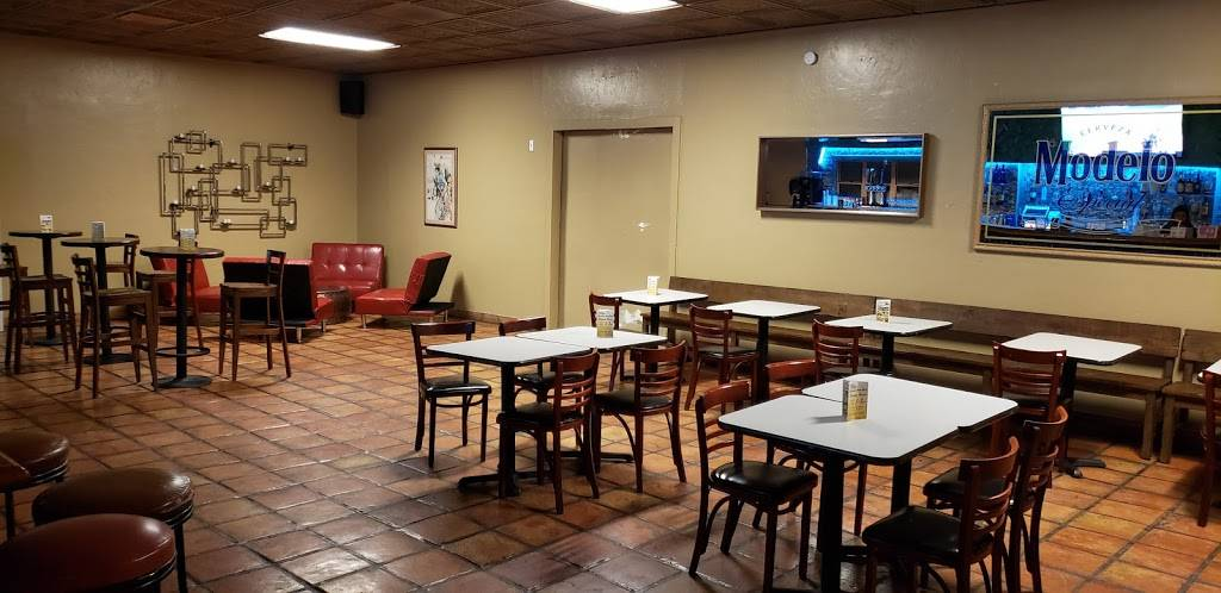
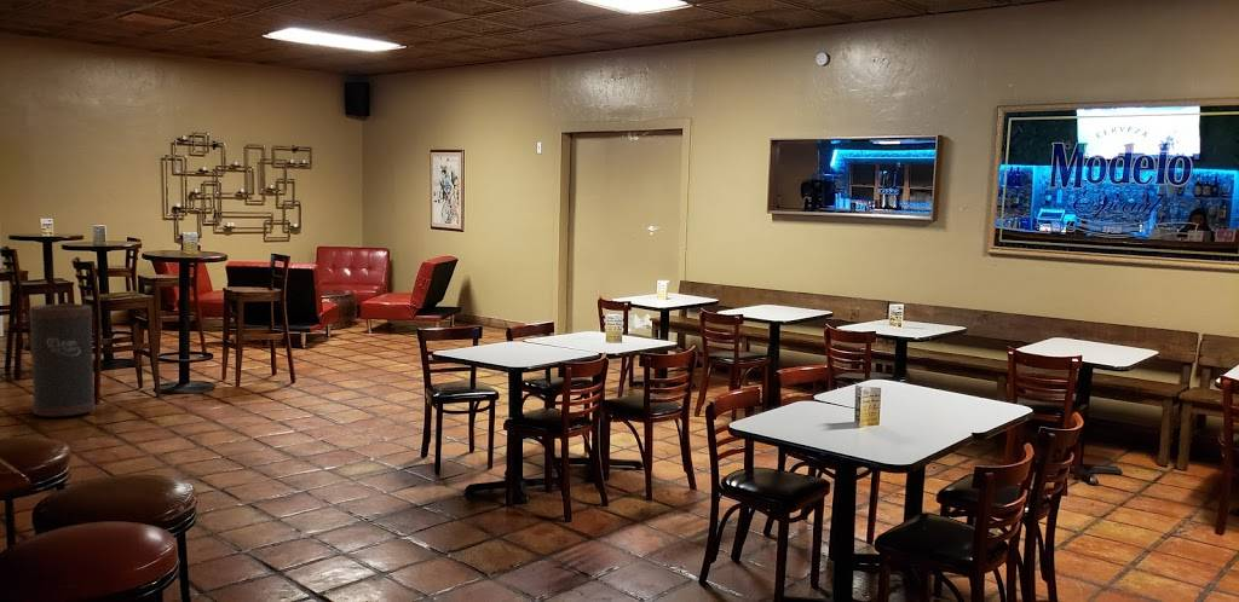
+ trash can [28,302,96,418]
